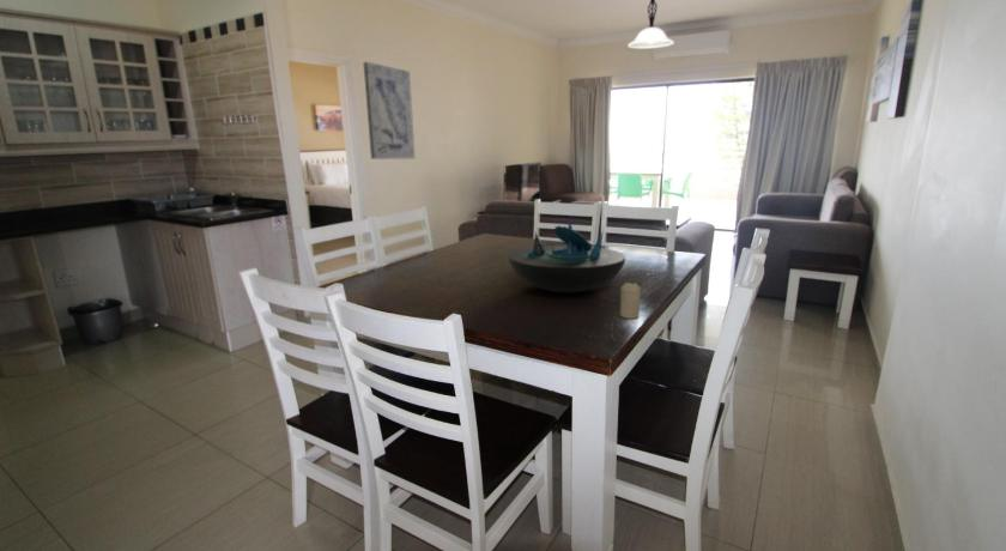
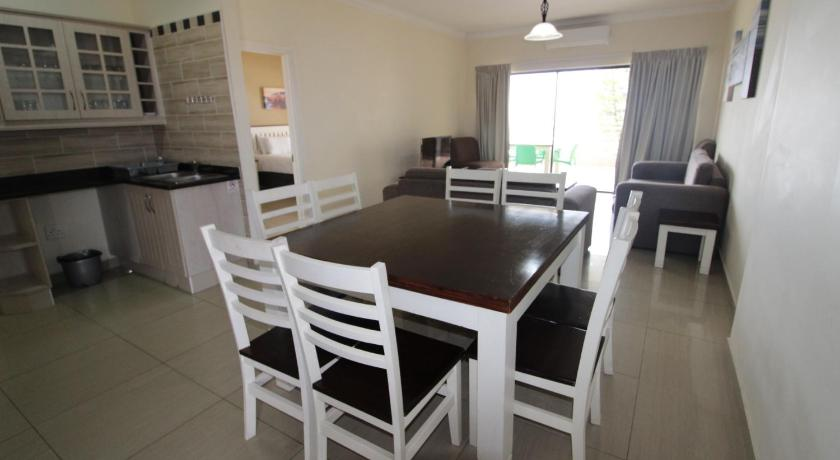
- decorative bowl [508,219,626,293]
- candle [619,281,642,320]
- wall art [362,61,416,161]
